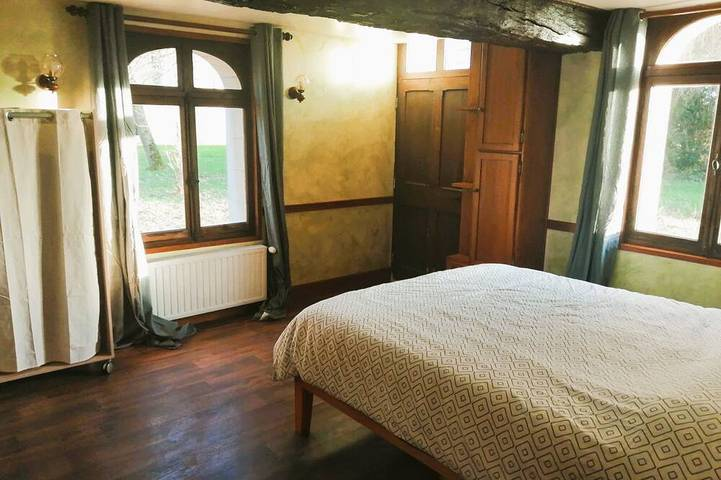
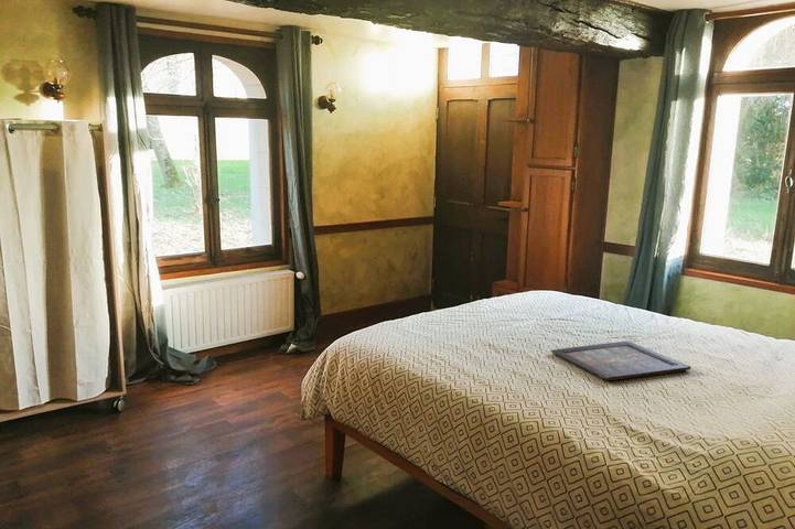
+ icon panel [550,339,691,381]
